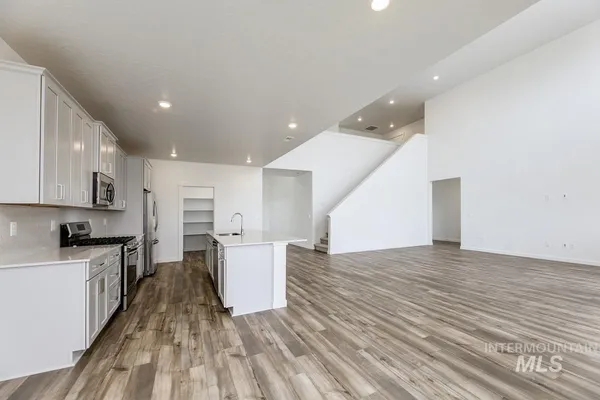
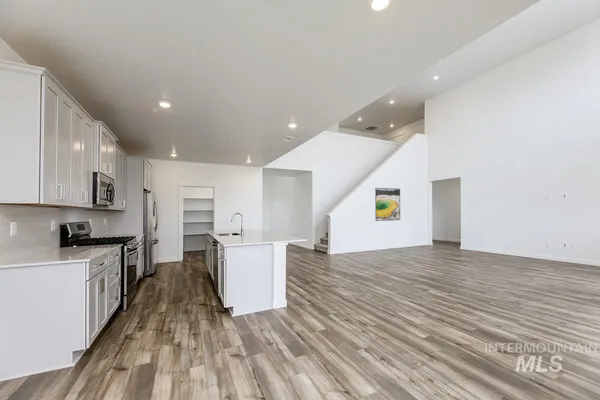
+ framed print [374,187,401,222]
